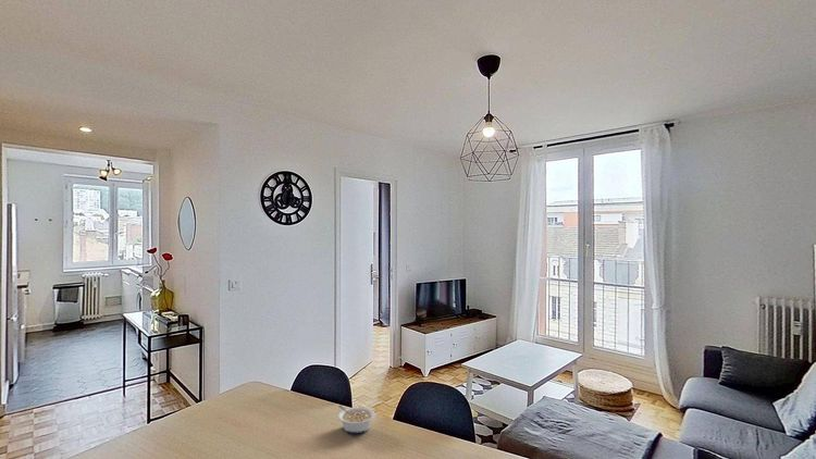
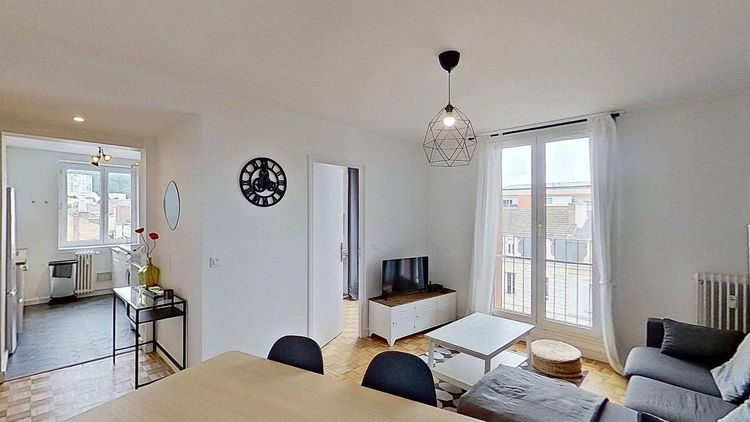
- legume [337,404,376,434]
